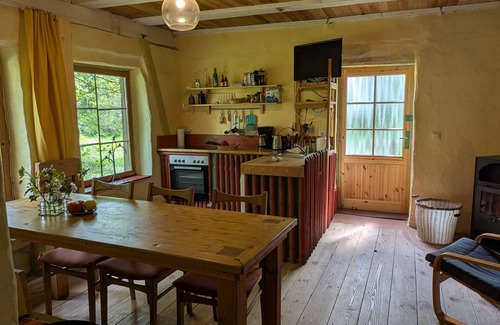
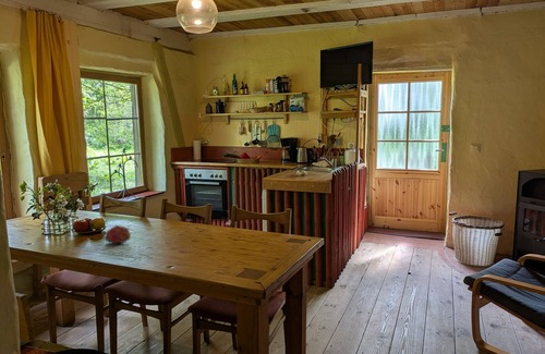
+ fruit [104,224,132,245]
